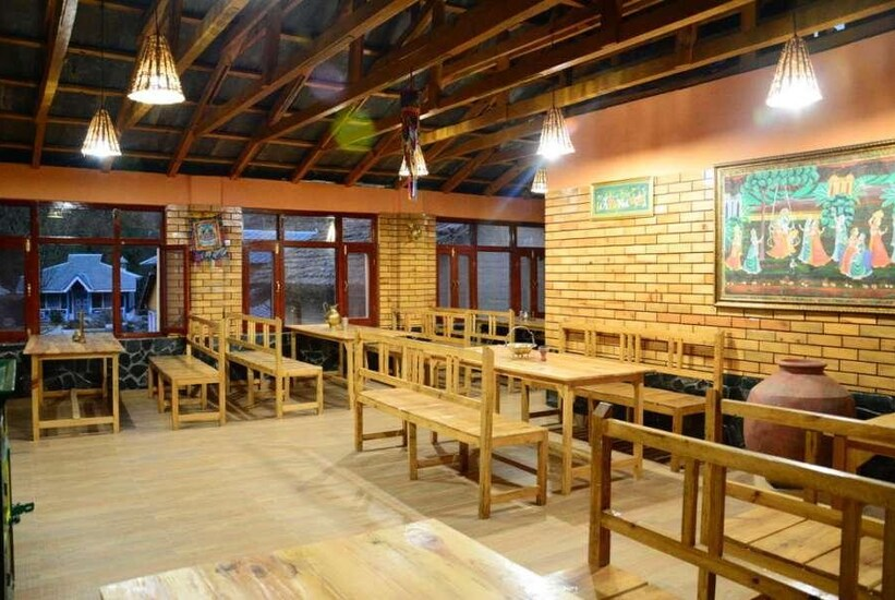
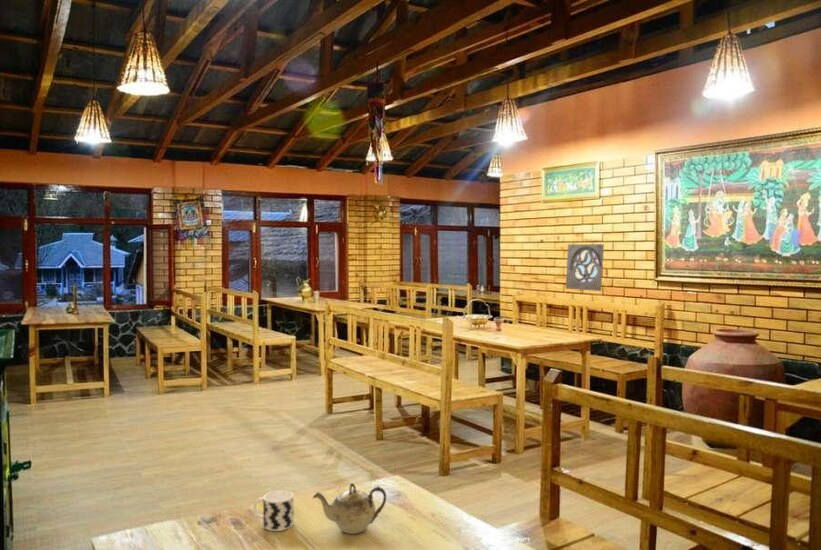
+ cup [252,490,294,532]
+ wall ornament [565,243,605,292]
+ teapot [311,482,387,535]
